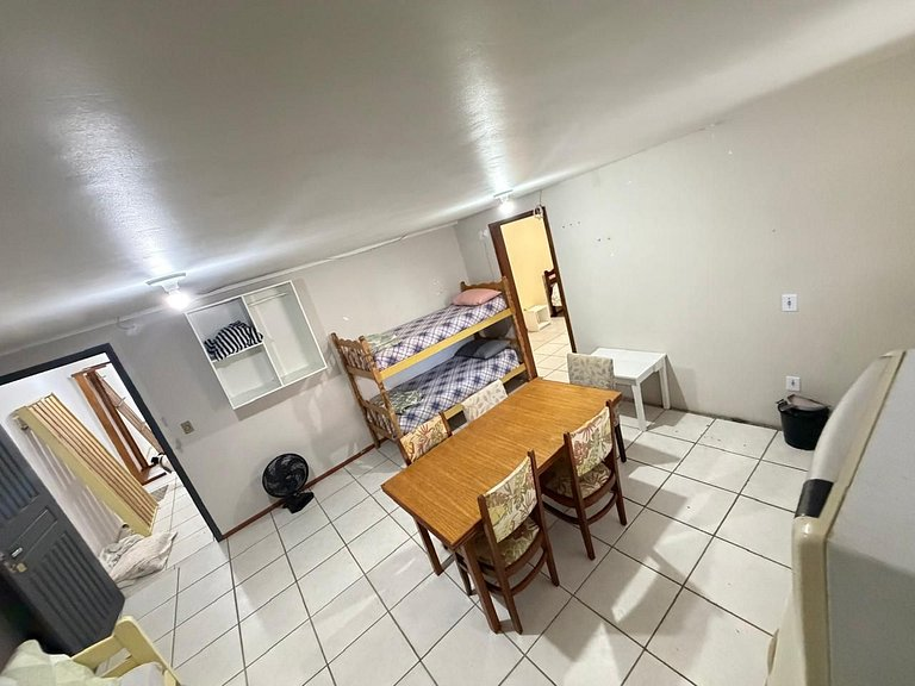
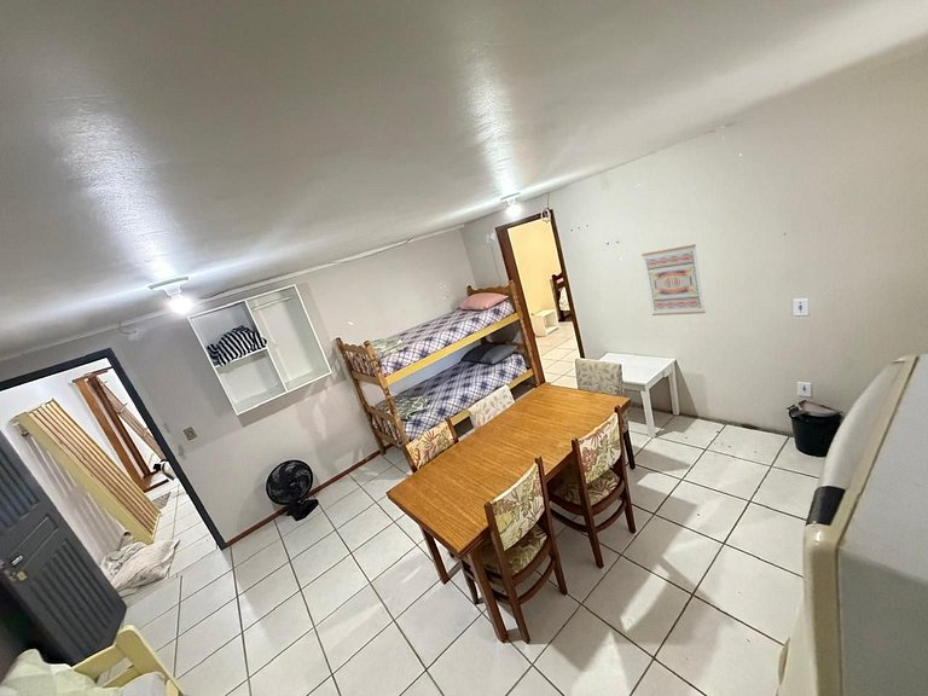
+ wall art [640,244,707,317]
